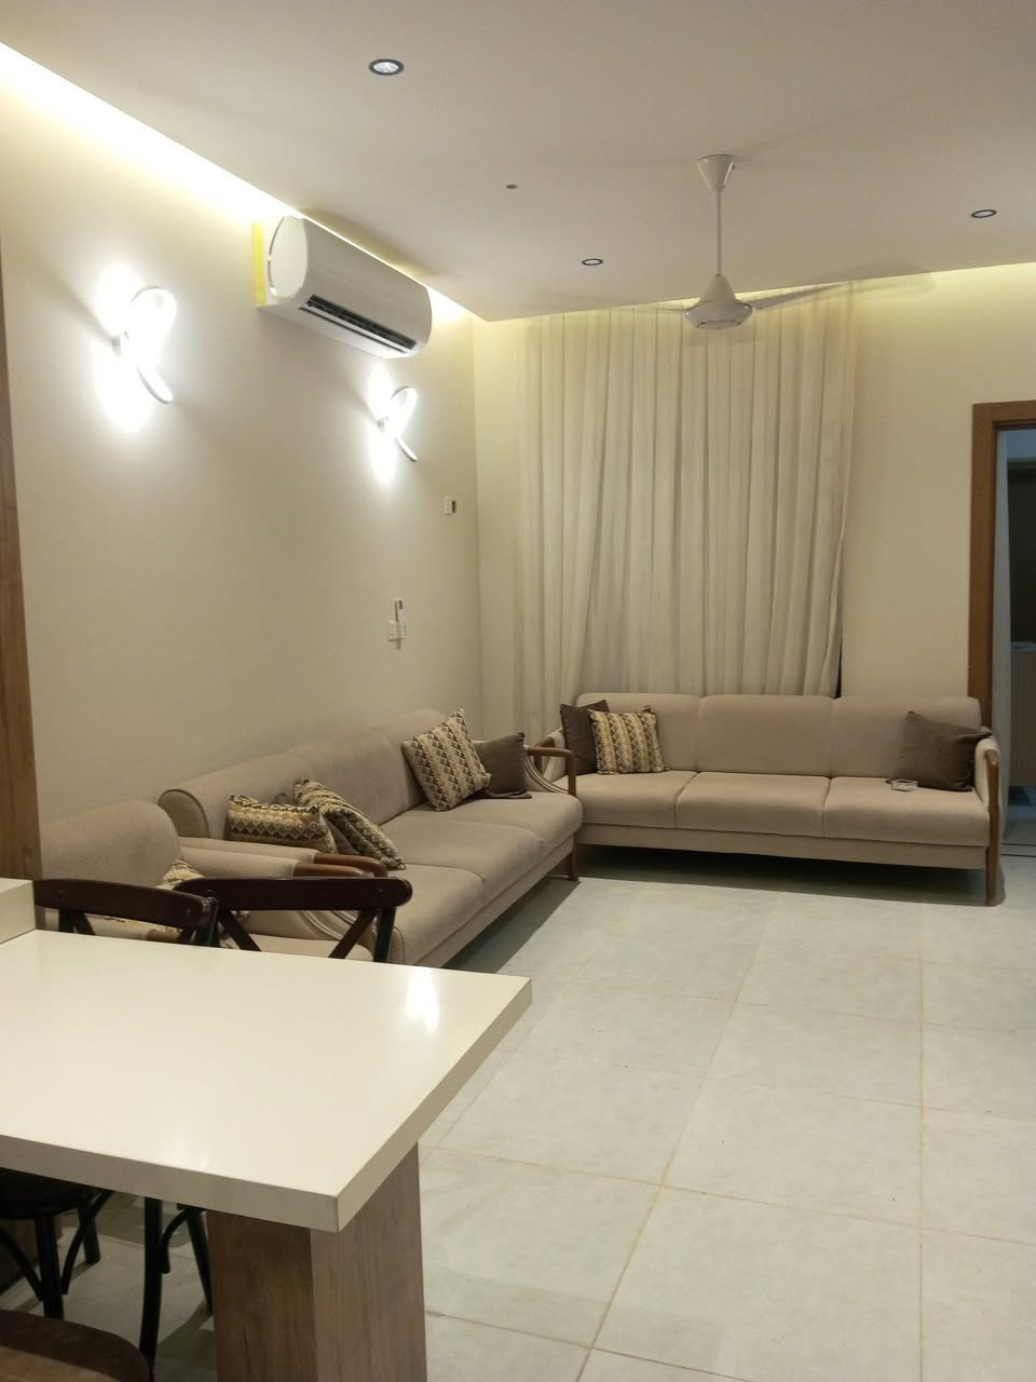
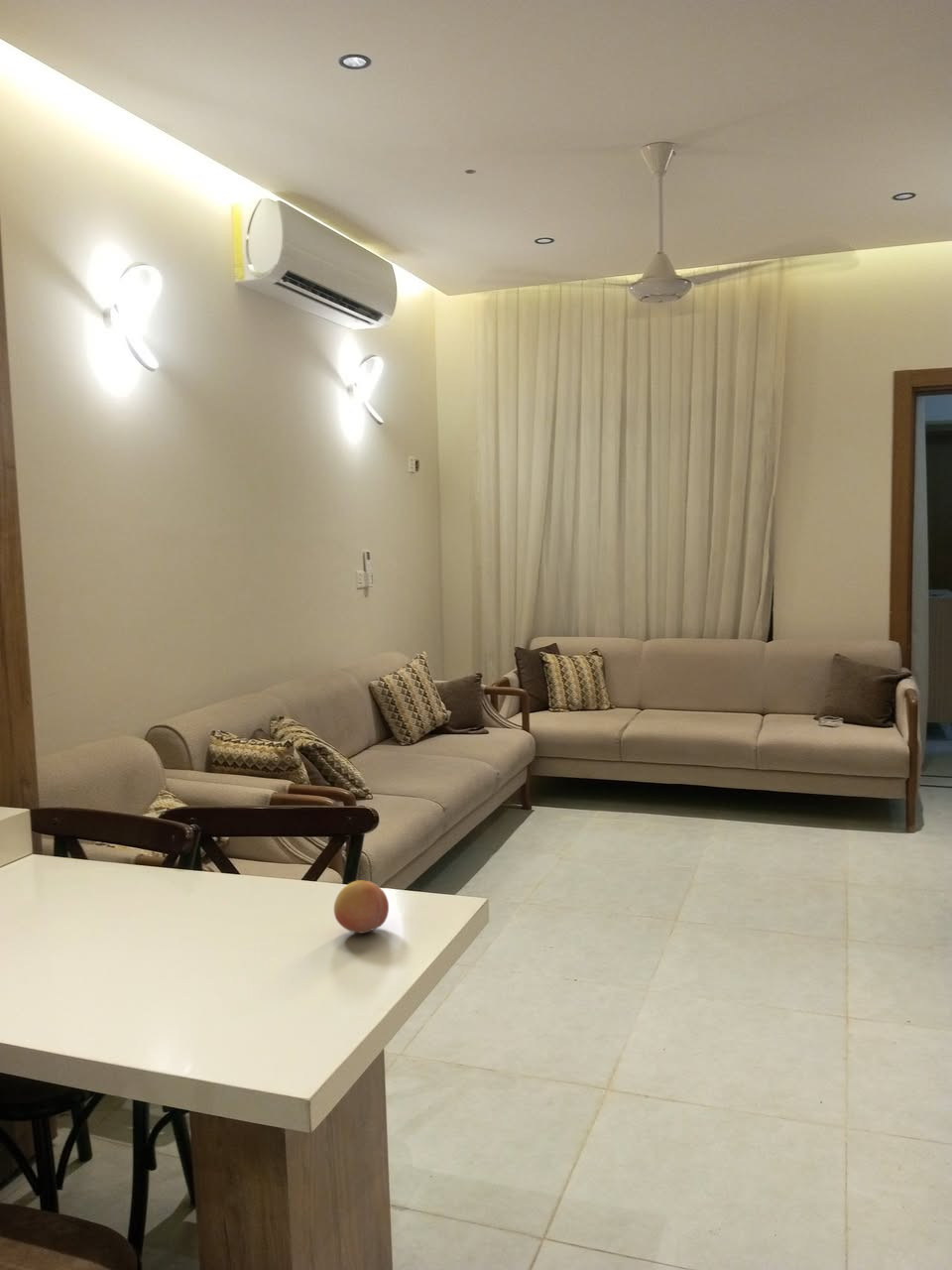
+ fruit [333,879,390,935]
